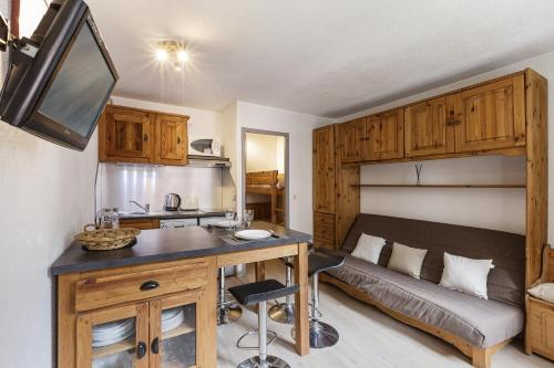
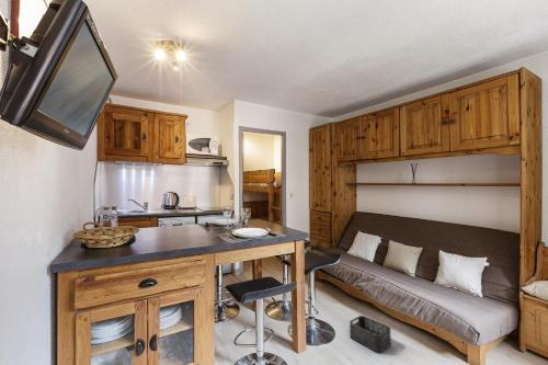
+ storage bin [349,315,392,353]
